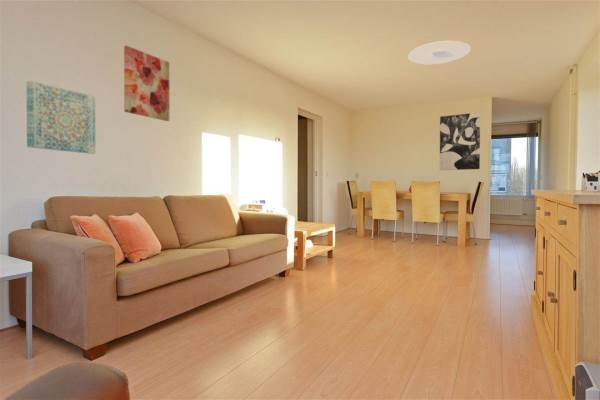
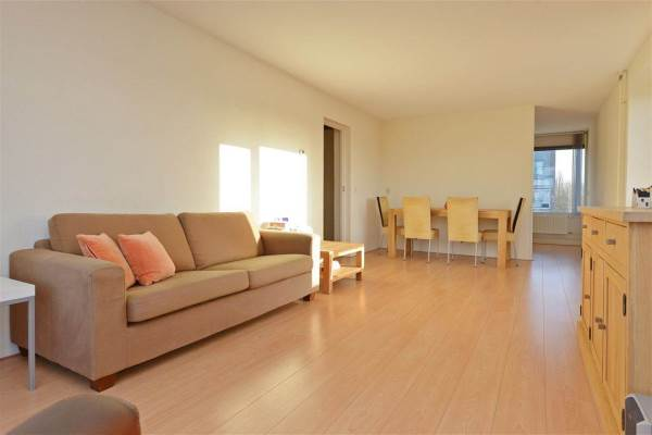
- wall art [26,80,96,155]
- wall art [123,44,170,122]
- wall art [439,112,481,171]
- ceiling light [407,40,472,65]
